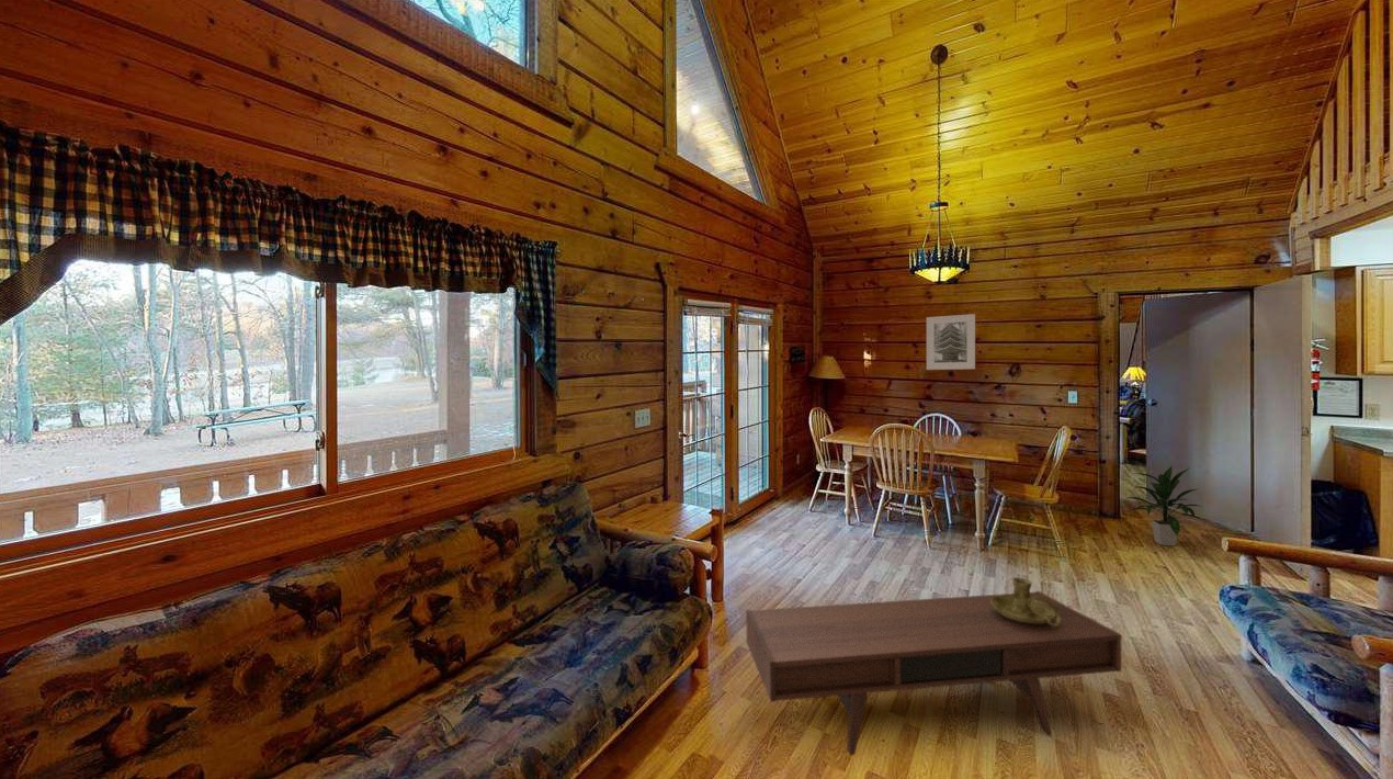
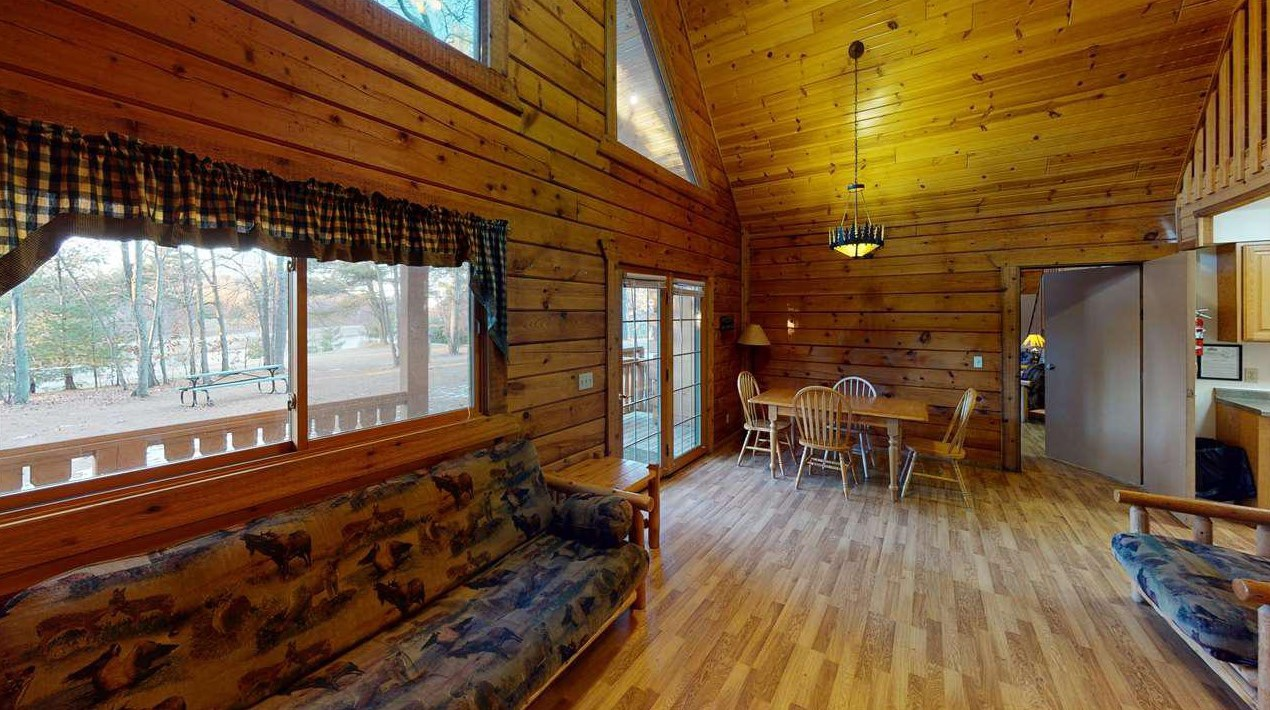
- indoor plant [1125,464,1205,547]
- candle holder [990,576,1061,626]
- coffee table [745,590,1123,756]
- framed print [926,313,976,371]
